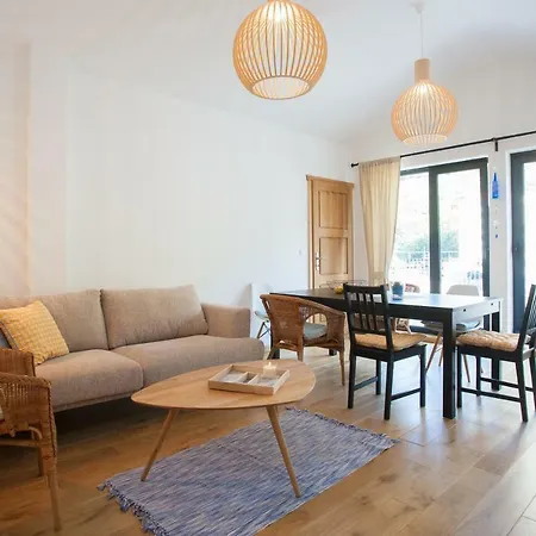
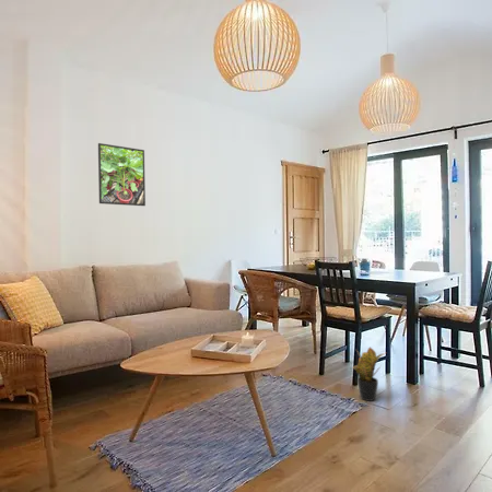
+ potted plant [351,347,386,402]
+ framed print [97,142,147,207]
